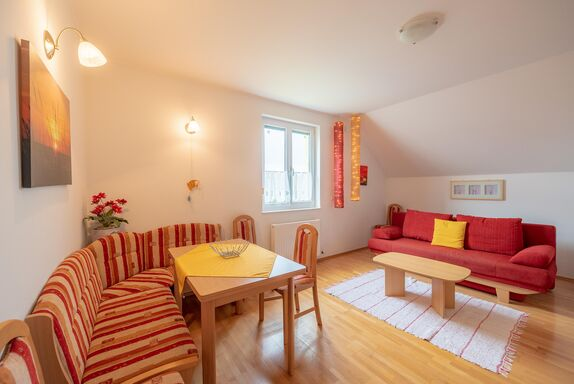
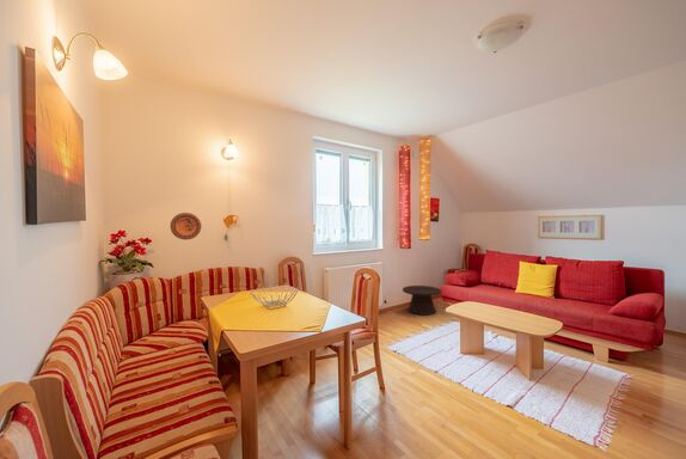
+ decorative plate [170,212,202,240]
+ side table [402,284,443,317]
